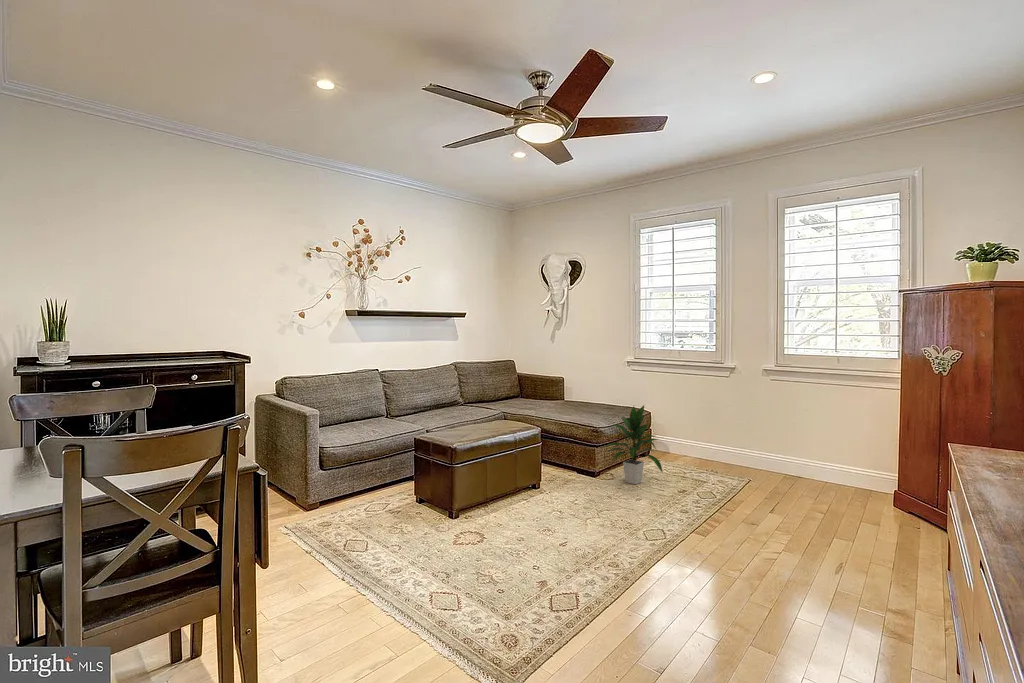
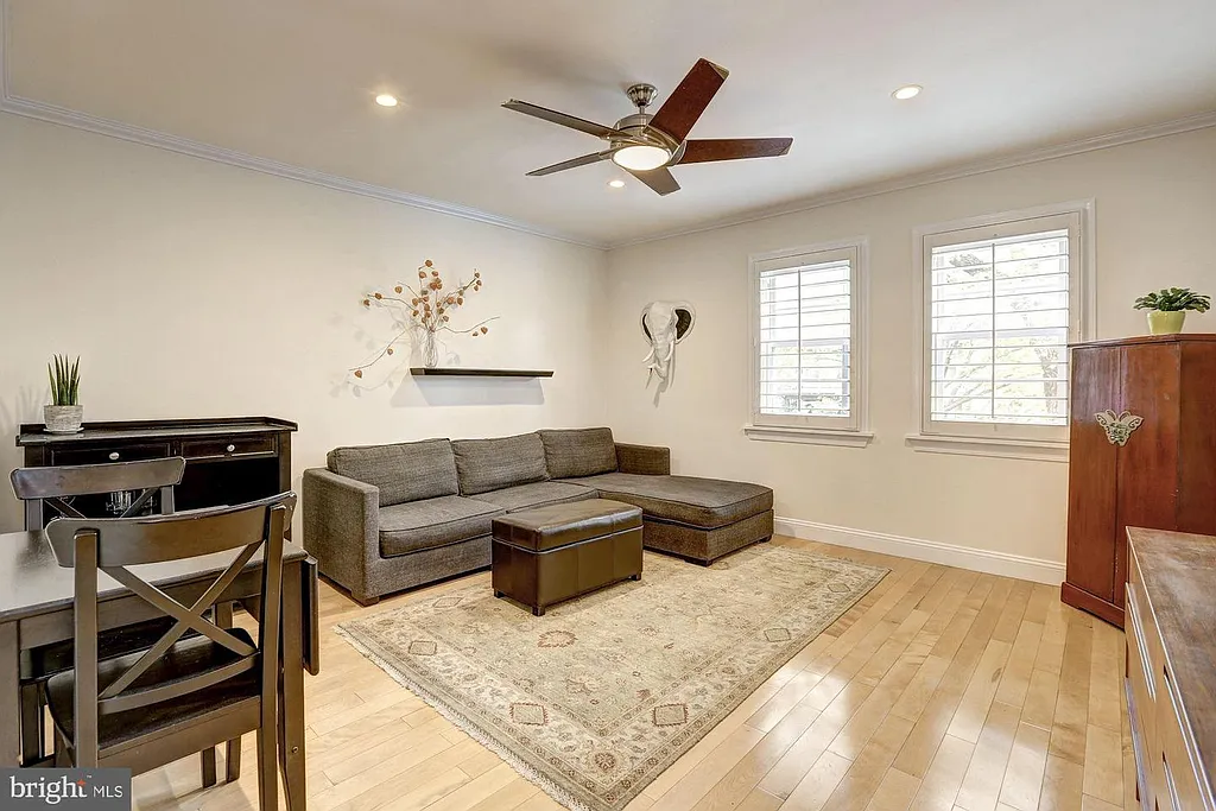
- indoor plant [605,404,664,485]
